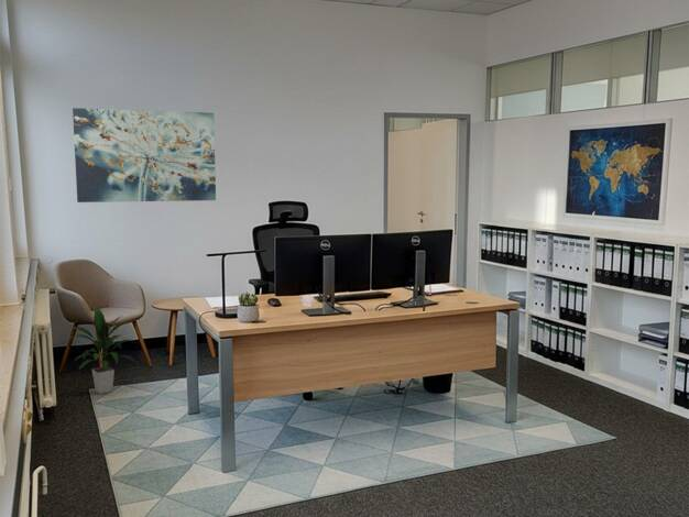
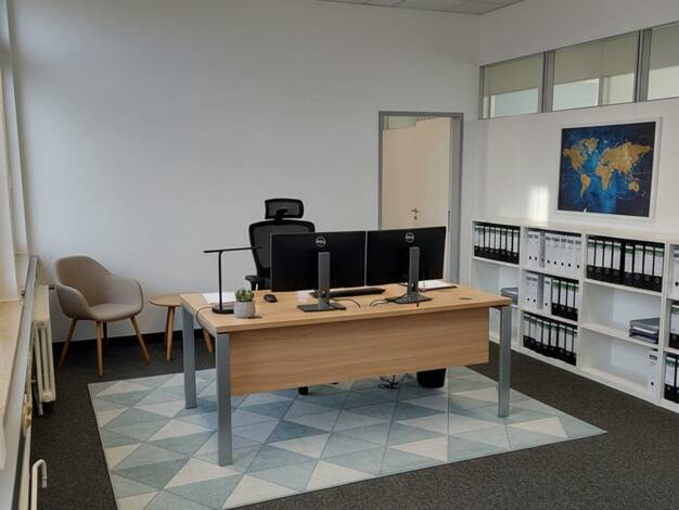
- wall art [72,107,217,204]
- indoor plant [69,306,139,395]
